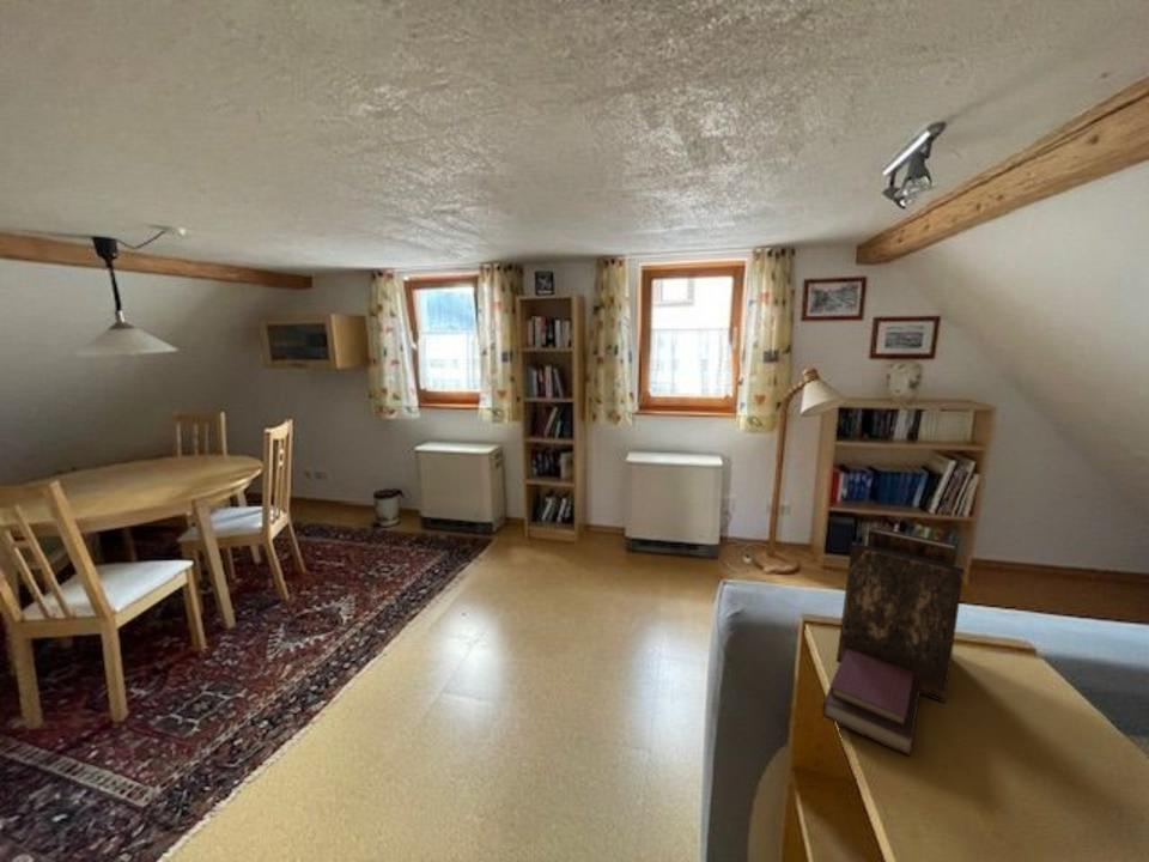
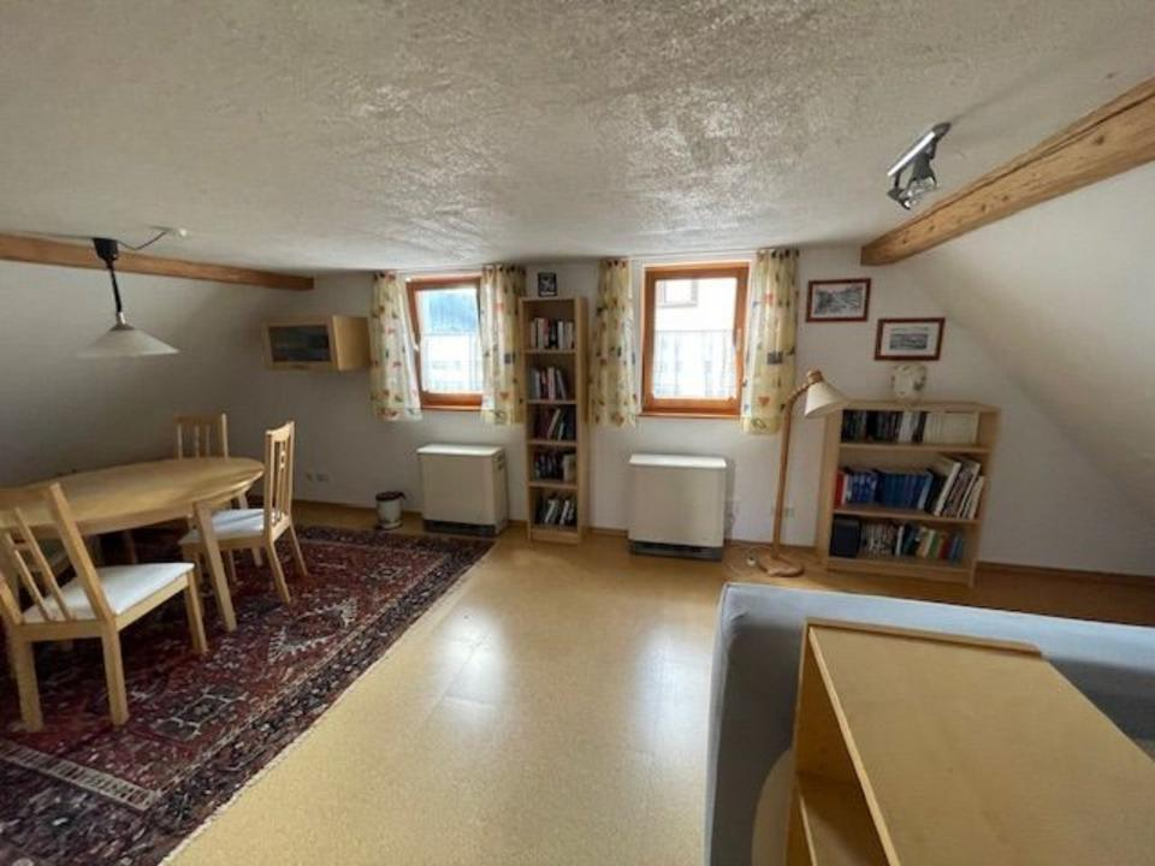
- book [821,526,965,758]
